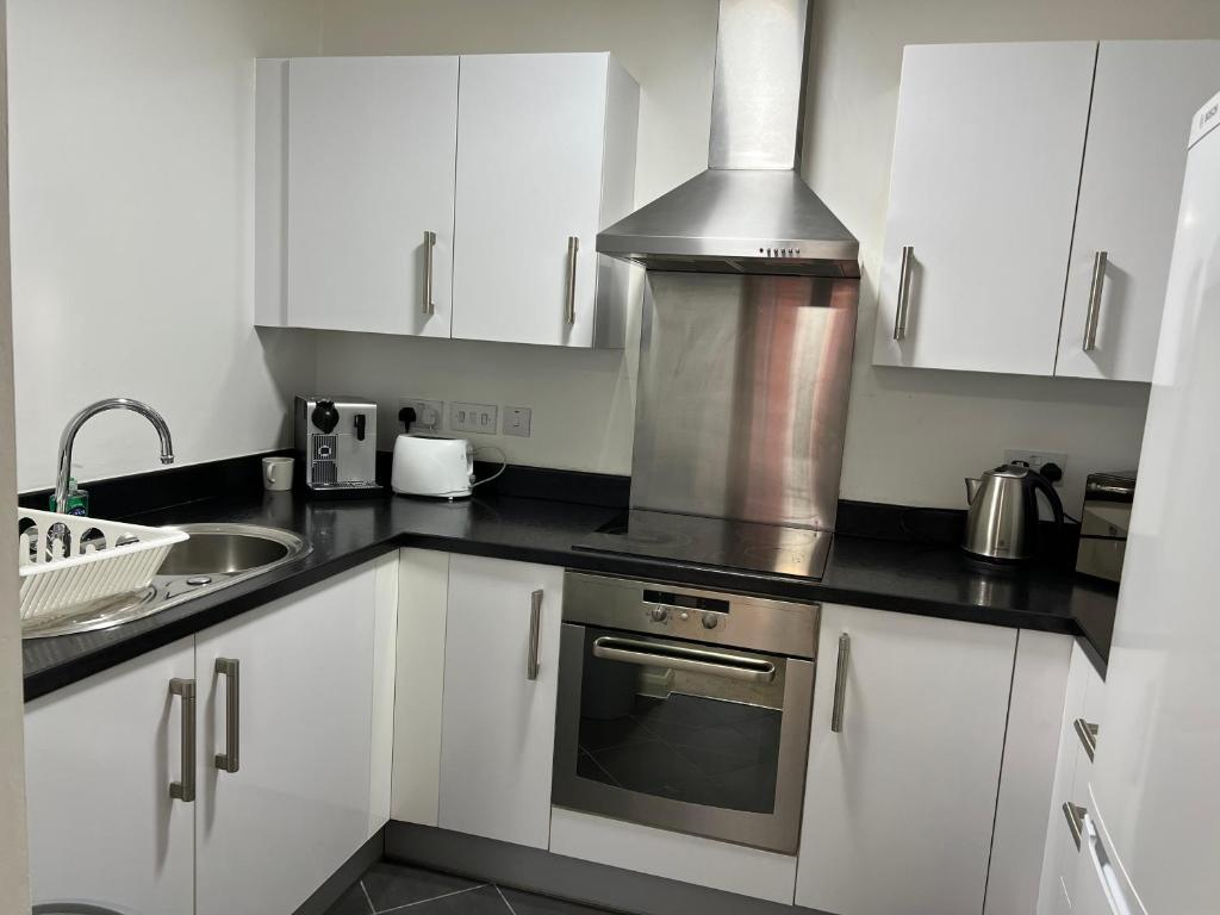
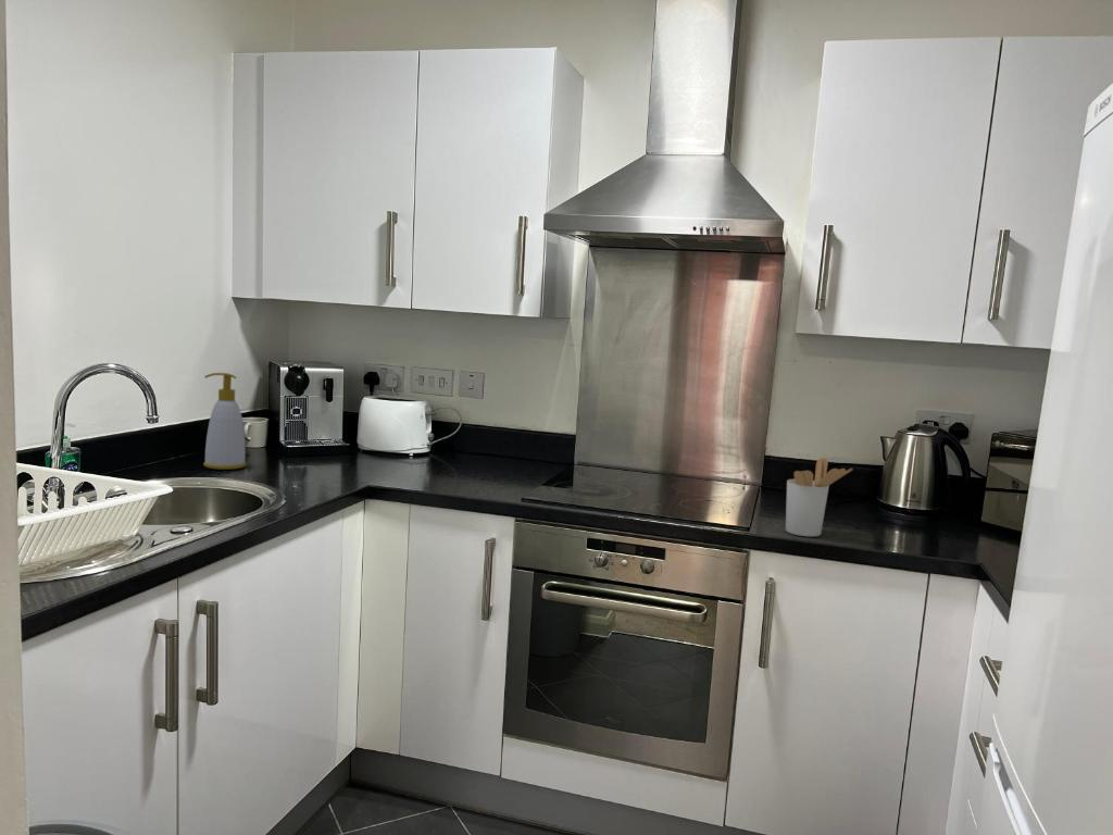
+ soap bottle [202,372,248,471]
+ utensil holder [785,457,854,537]
